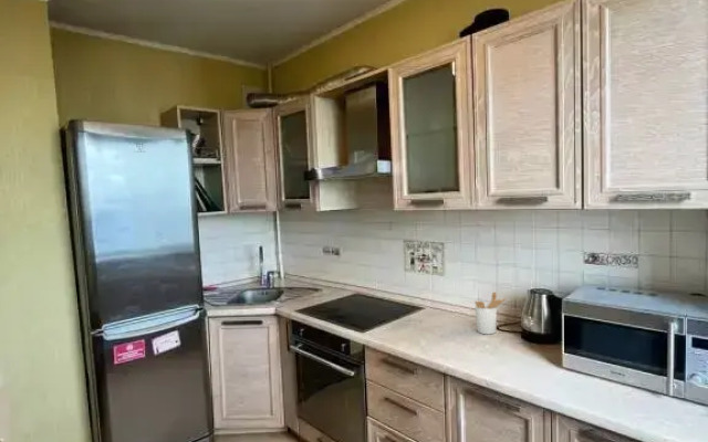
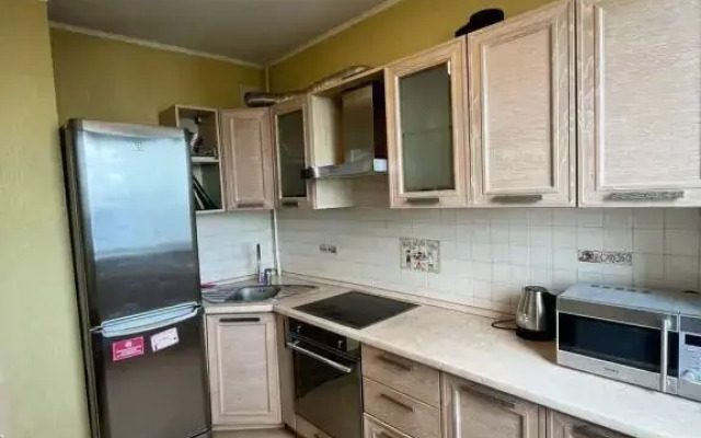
- utensil holder [473,291,507,335]
